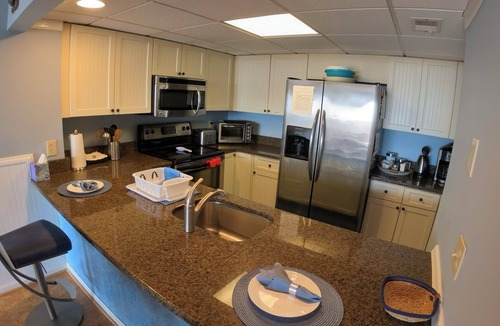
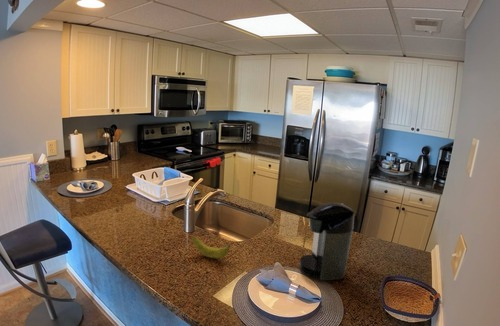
+ banana [192,235,232,259]
+ coffee maker [299,202,355,281]
